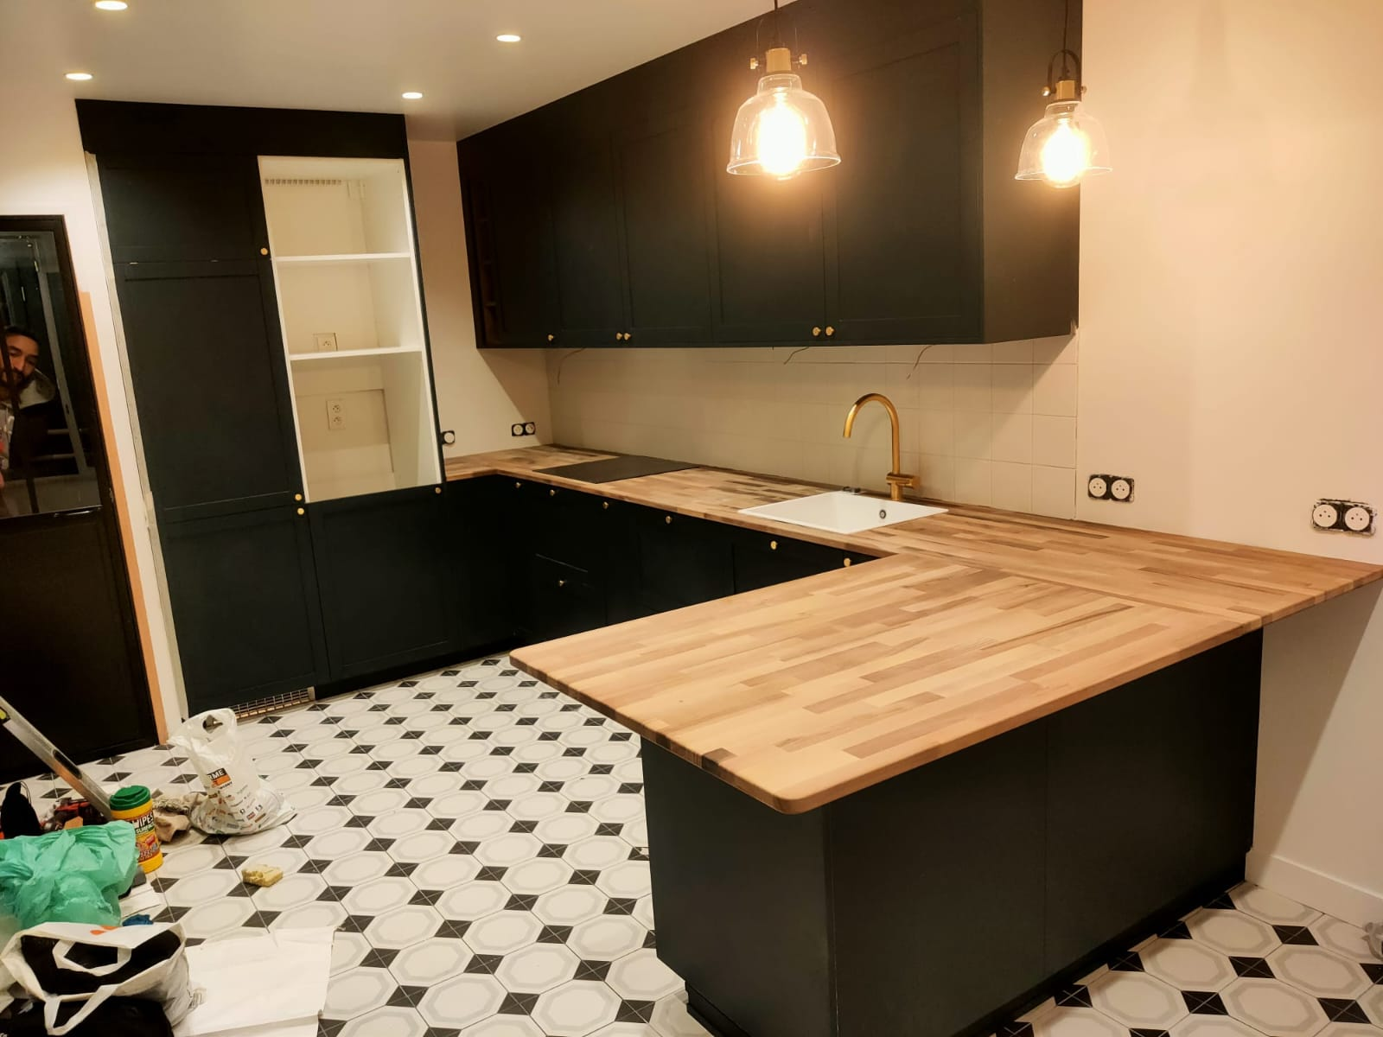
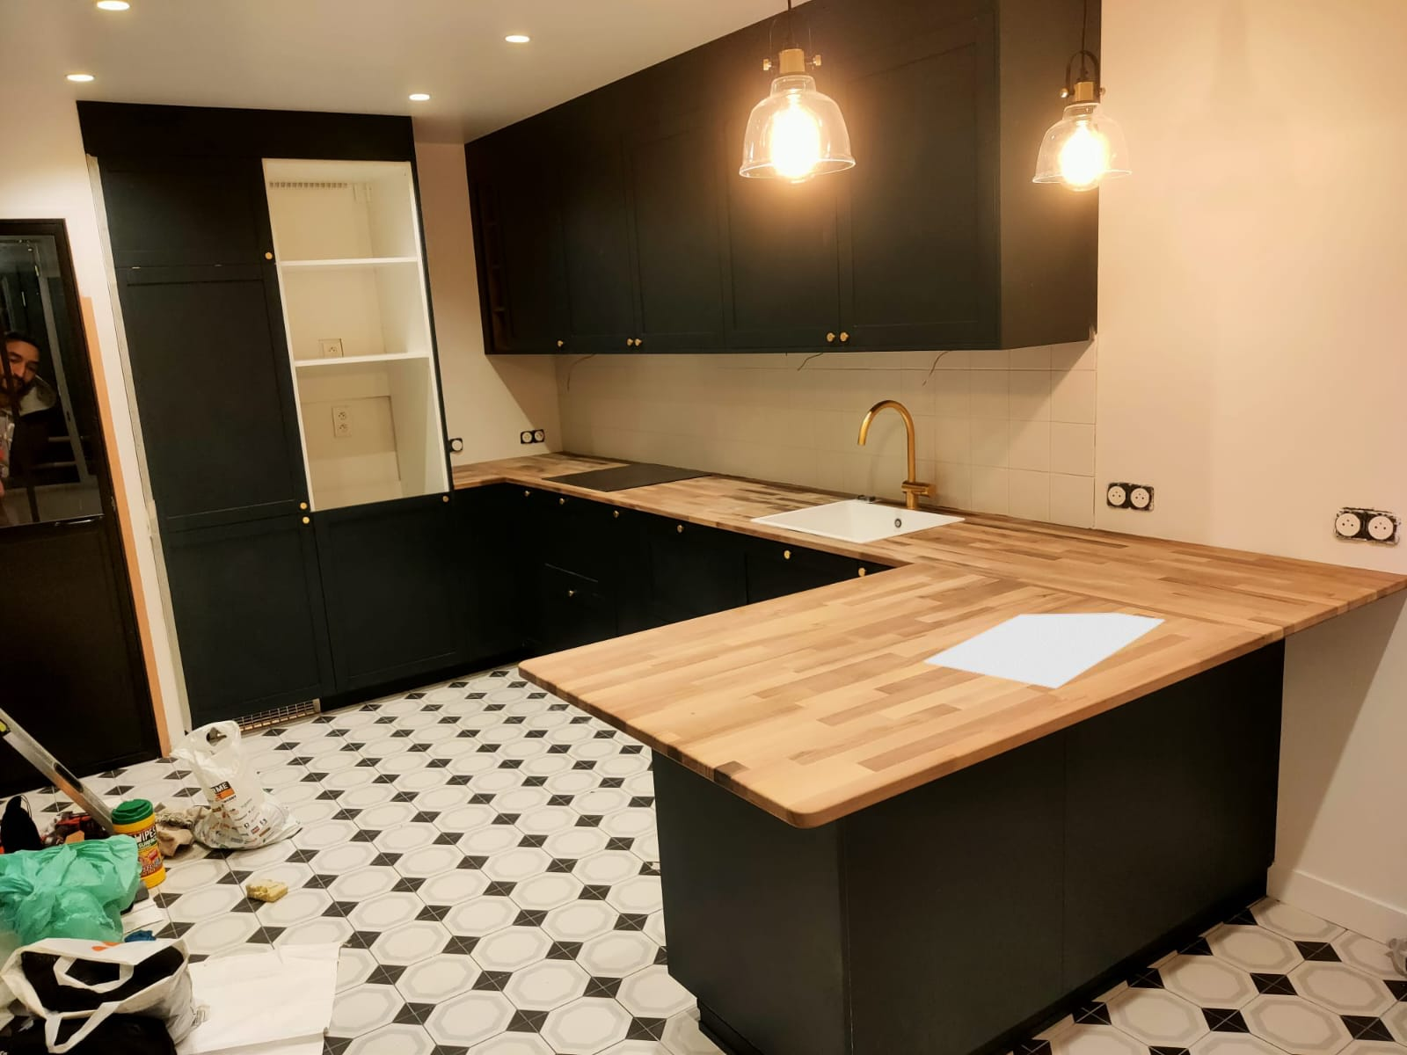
+ cutting board [923,612,1167,689]
